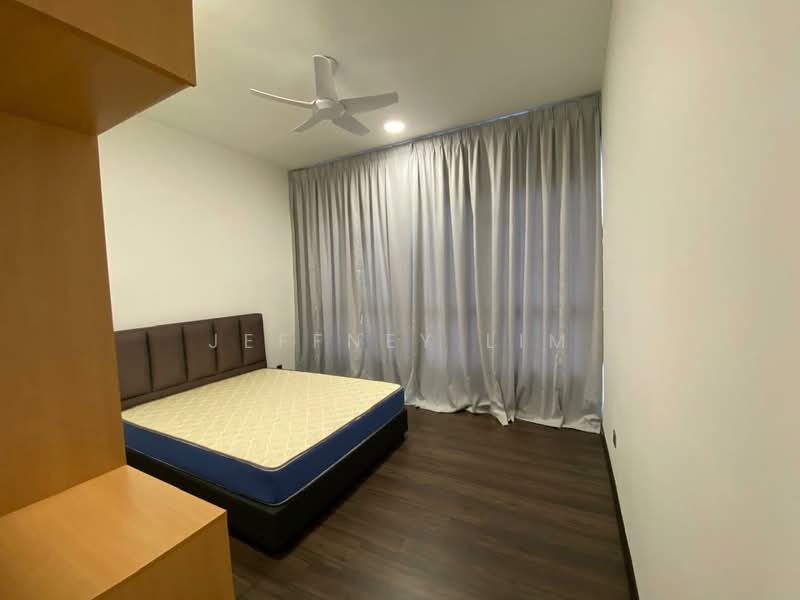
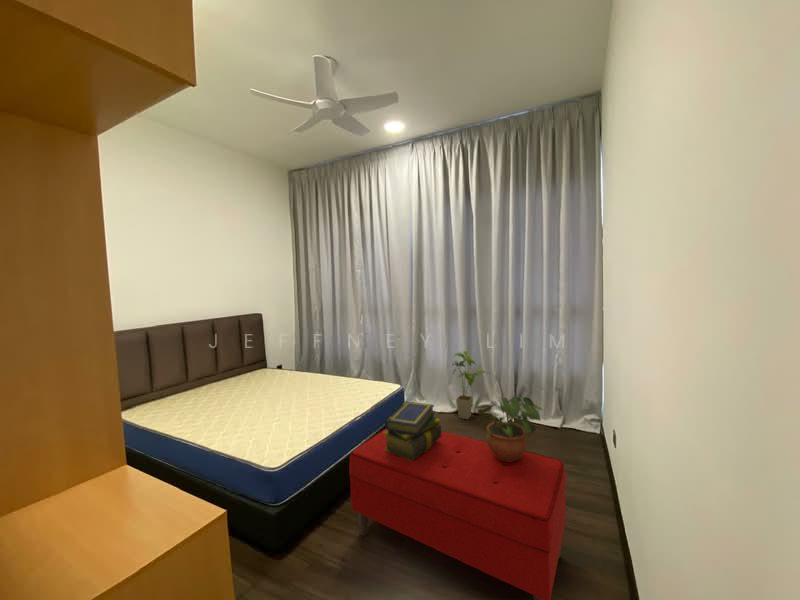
+ potted plant [476,393,544,462]
+ stack of books [384,400,442,461]
+ bench [348,427,567,600]
+ house plant [451,350,490,420]
